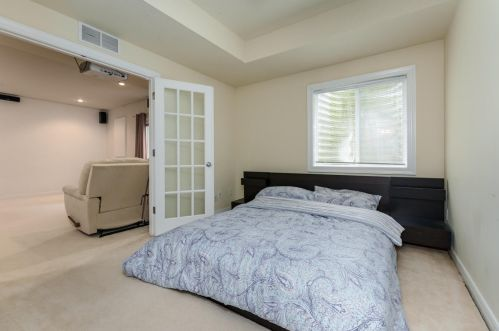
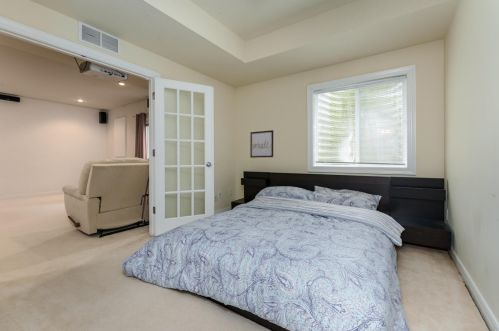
+ wall art [249,129,274,159]
